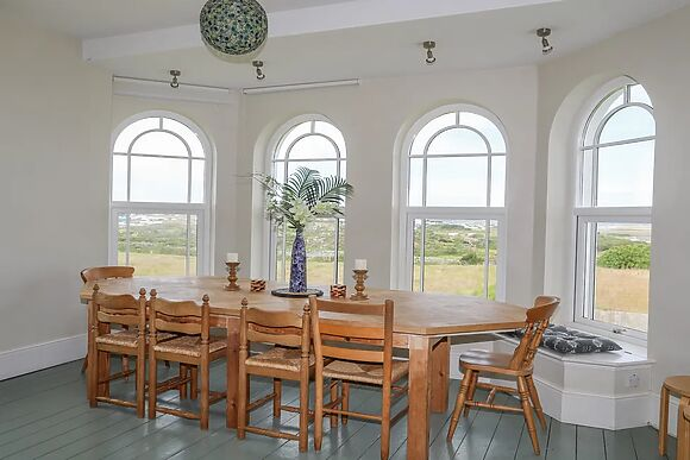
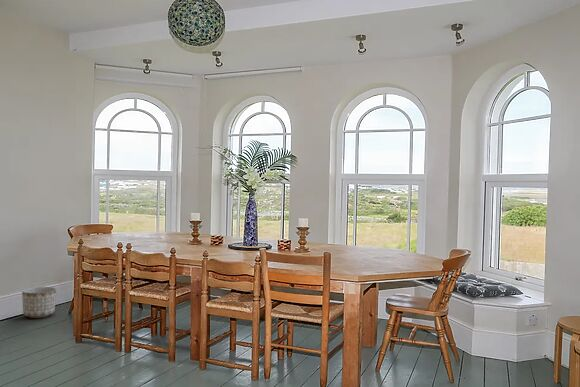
+ planter [21,286,58,319]
